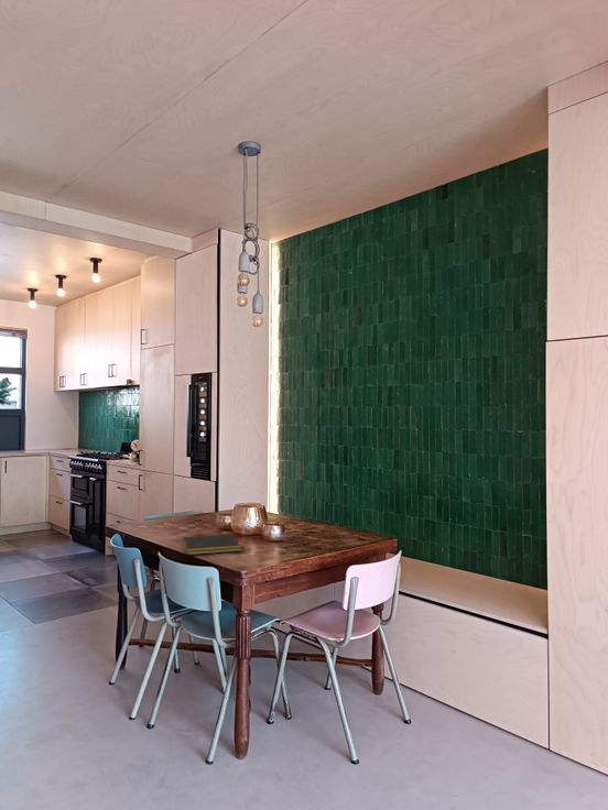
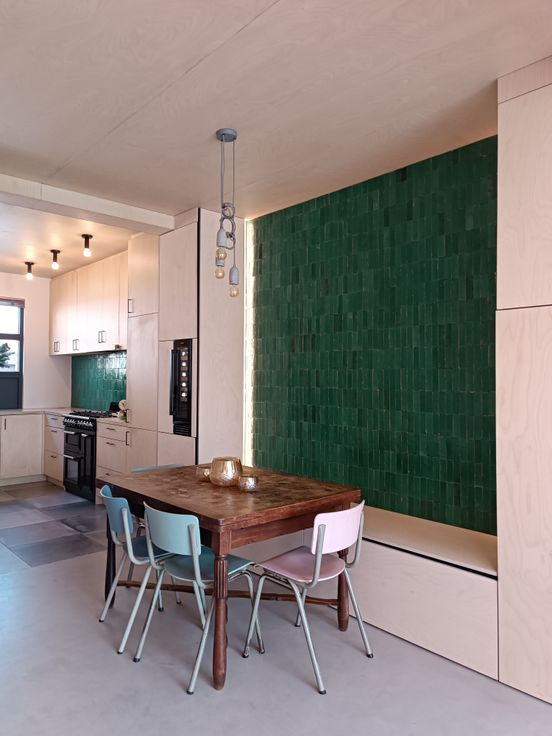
- notepad [181,533,242,556]
